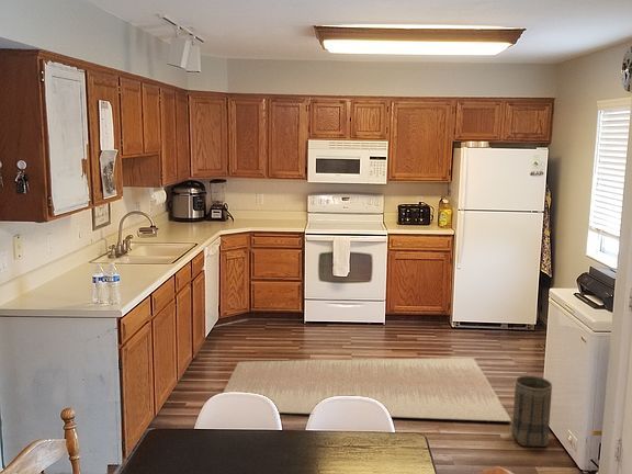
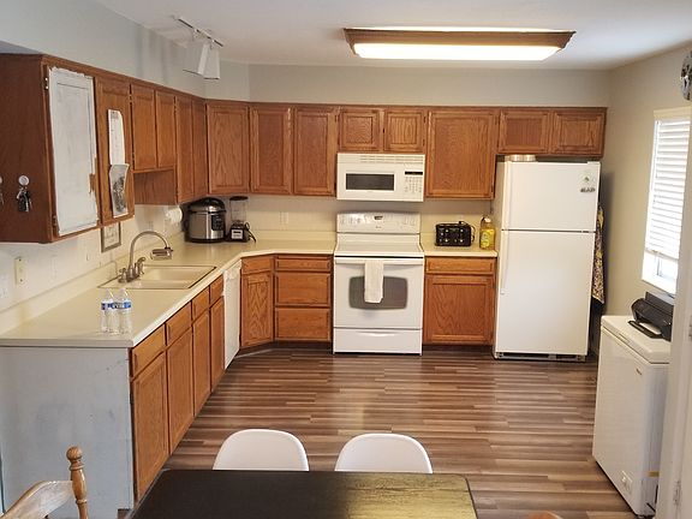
- basket [511,375,553,448]
- rug [222,357,512,422]
